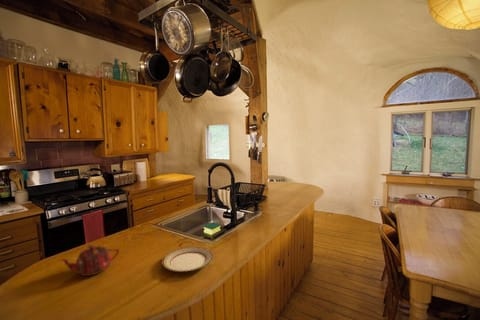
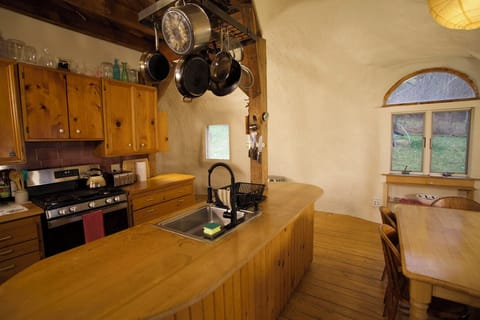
- plate [161,246,214,272]
- teapot [59,244,120,277]
